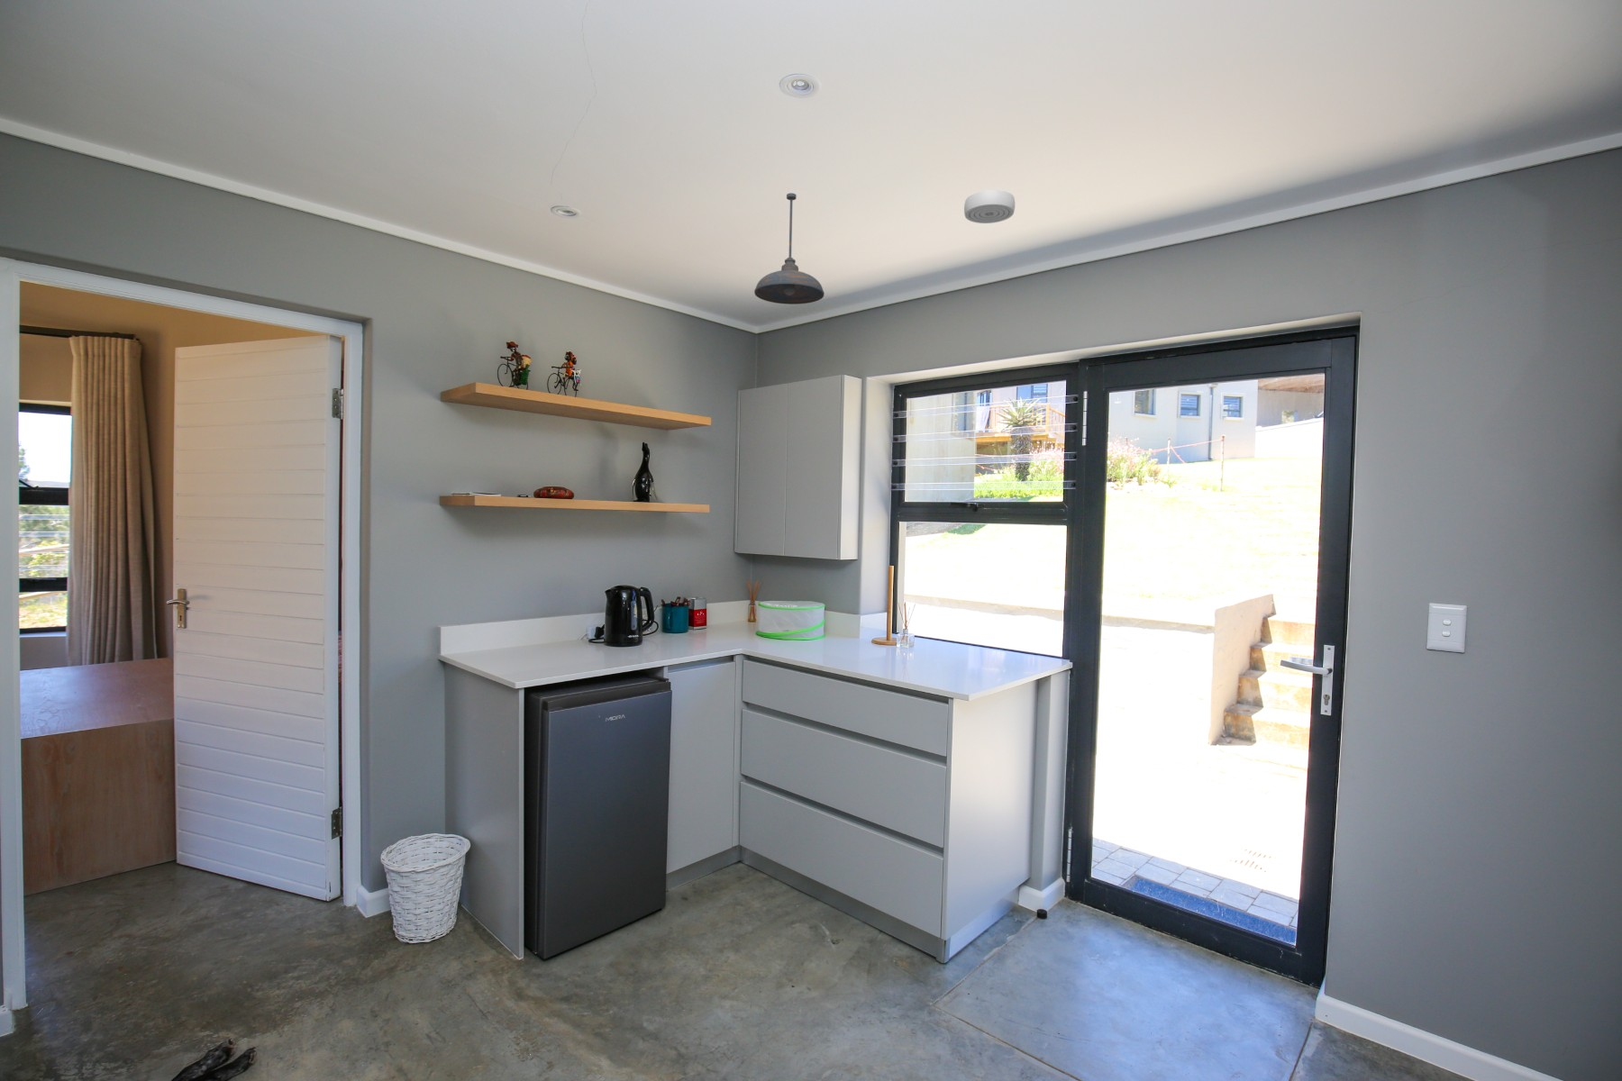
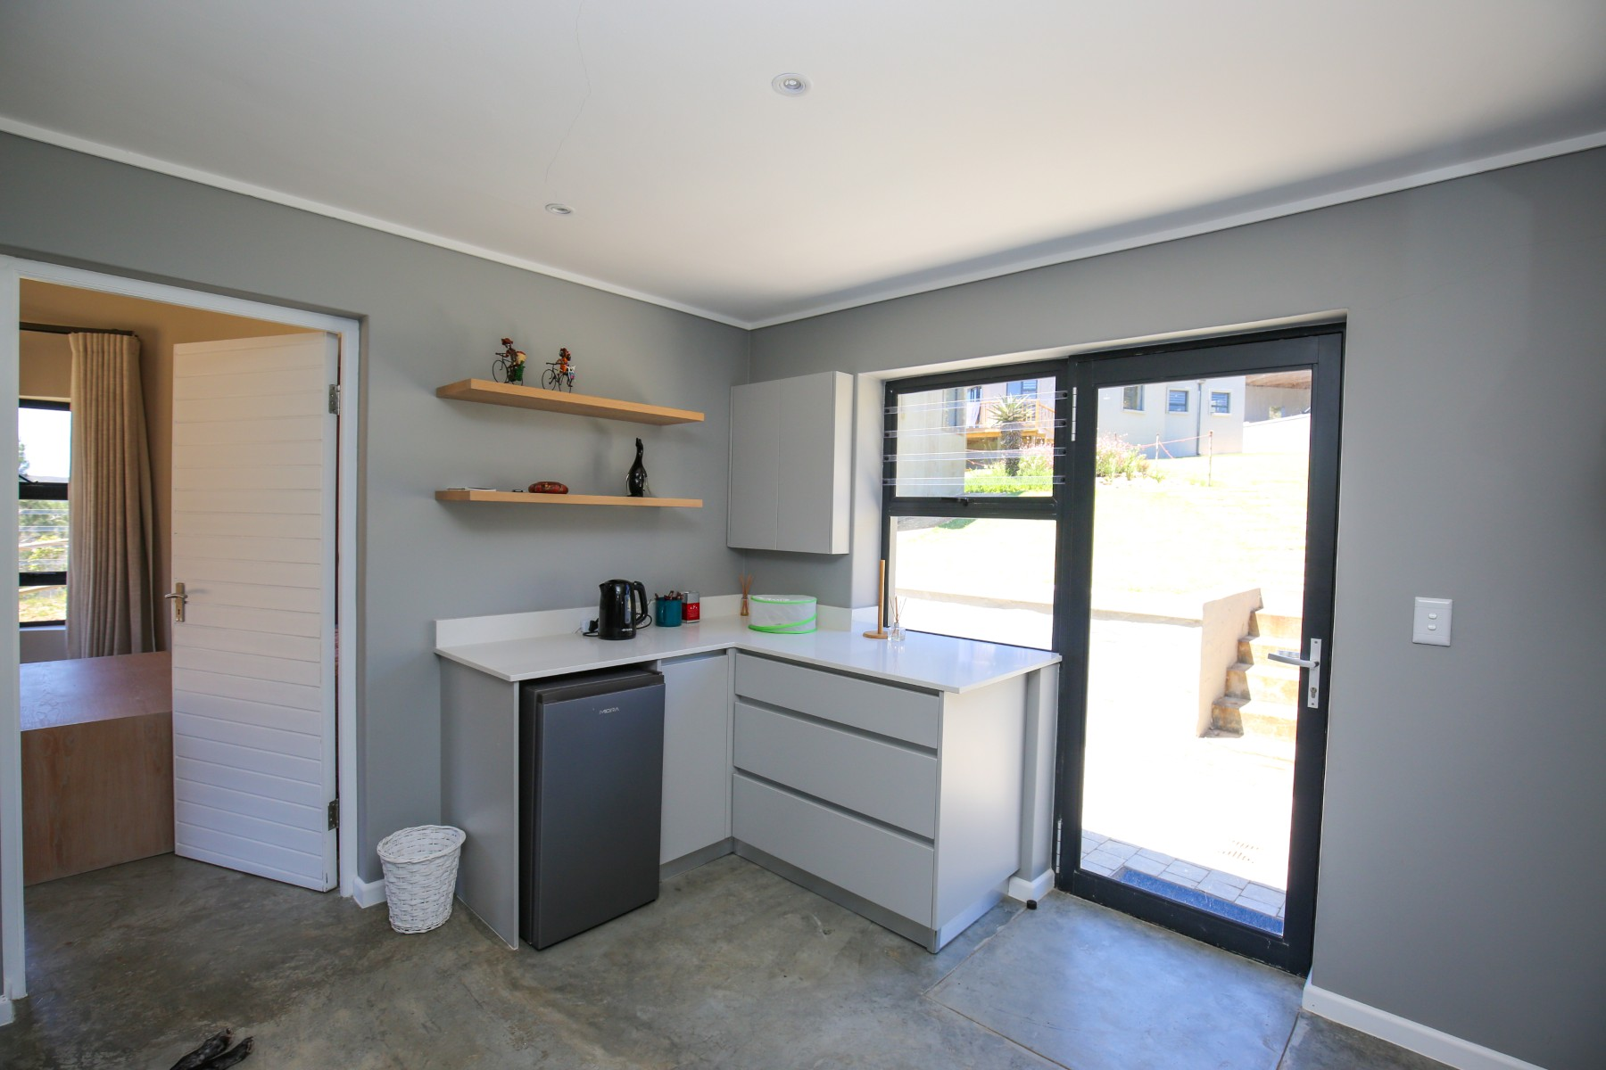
- smoke detector [963,189,1015,224]
- pendant light [753,192,825,305]
